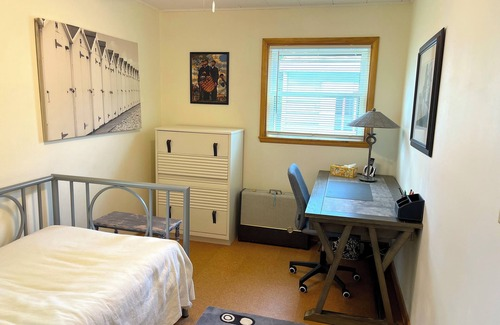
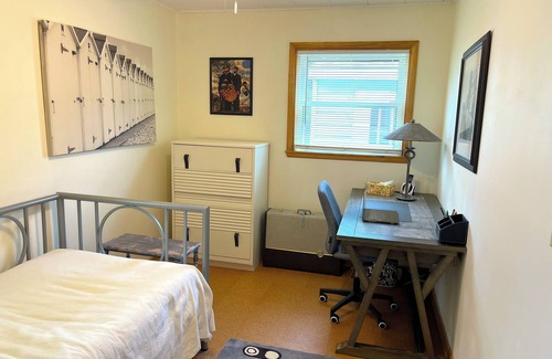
+ laptop [361,180,400,225]
